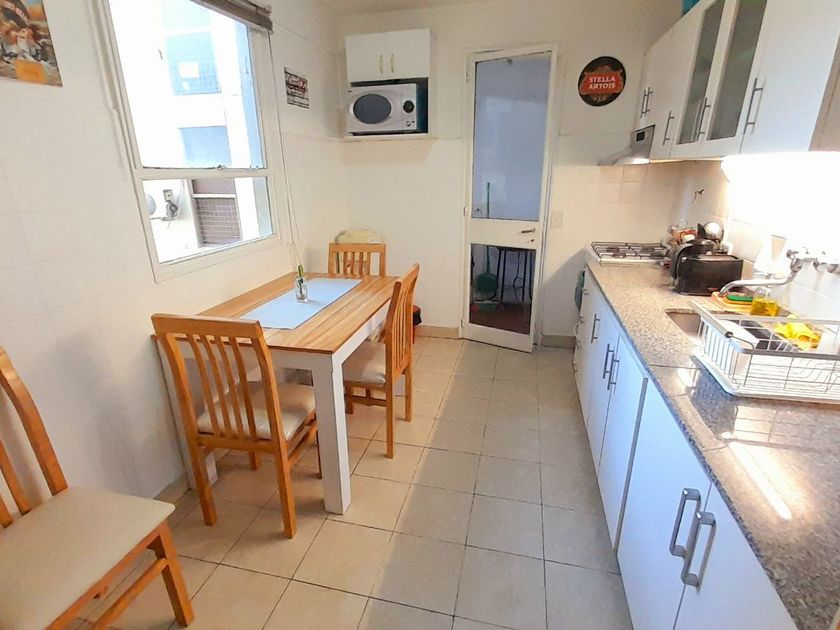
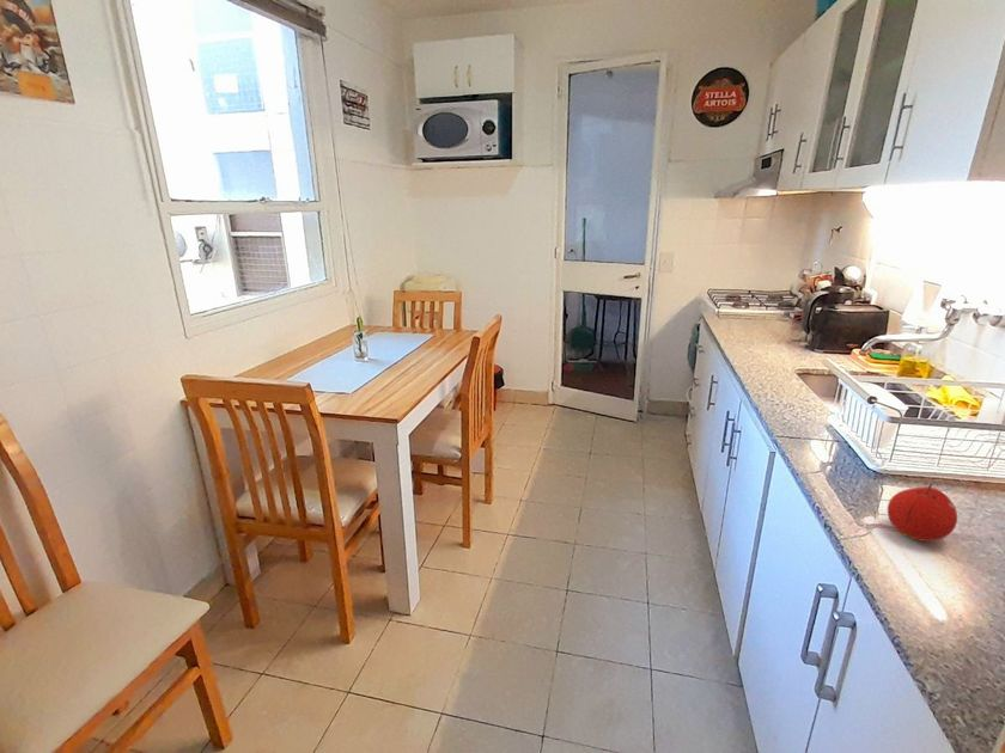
+ fruit [887,483,958,543]
